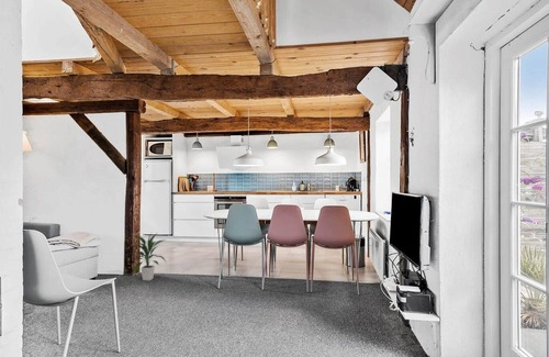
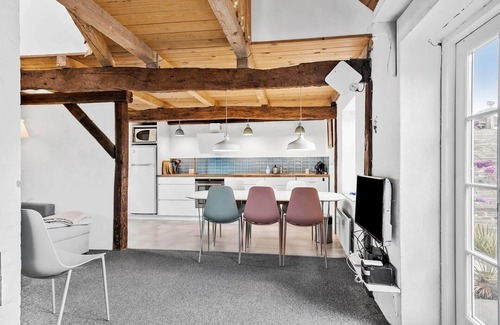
- indoor plant [130,231,168,281]
